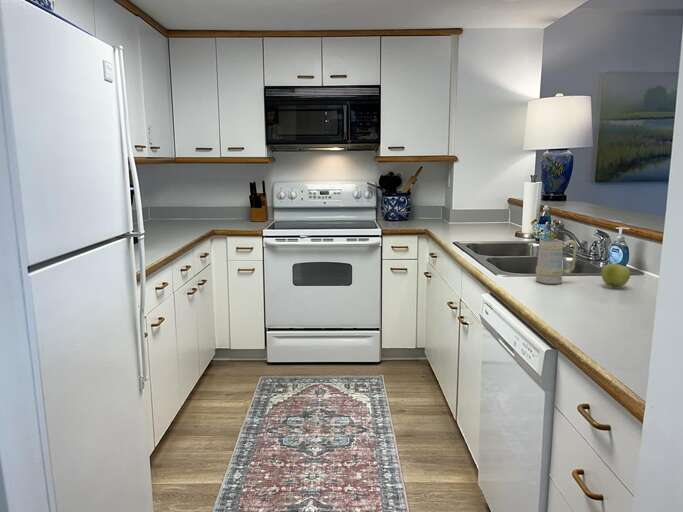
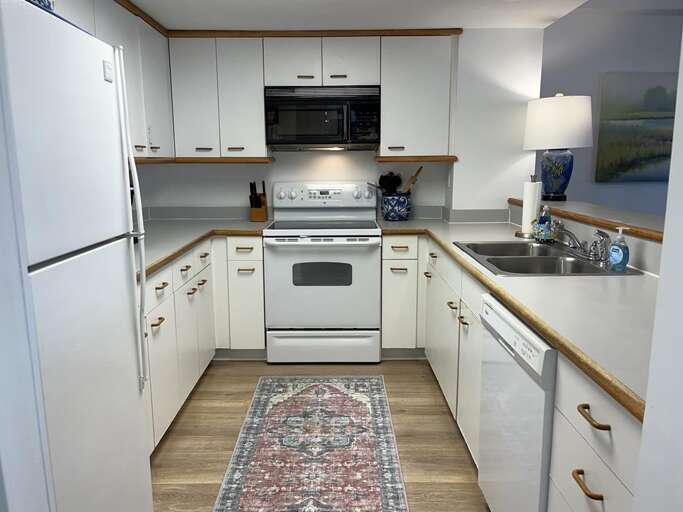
- mug [535,238,578,285]
- apple [601,263,631,288]
